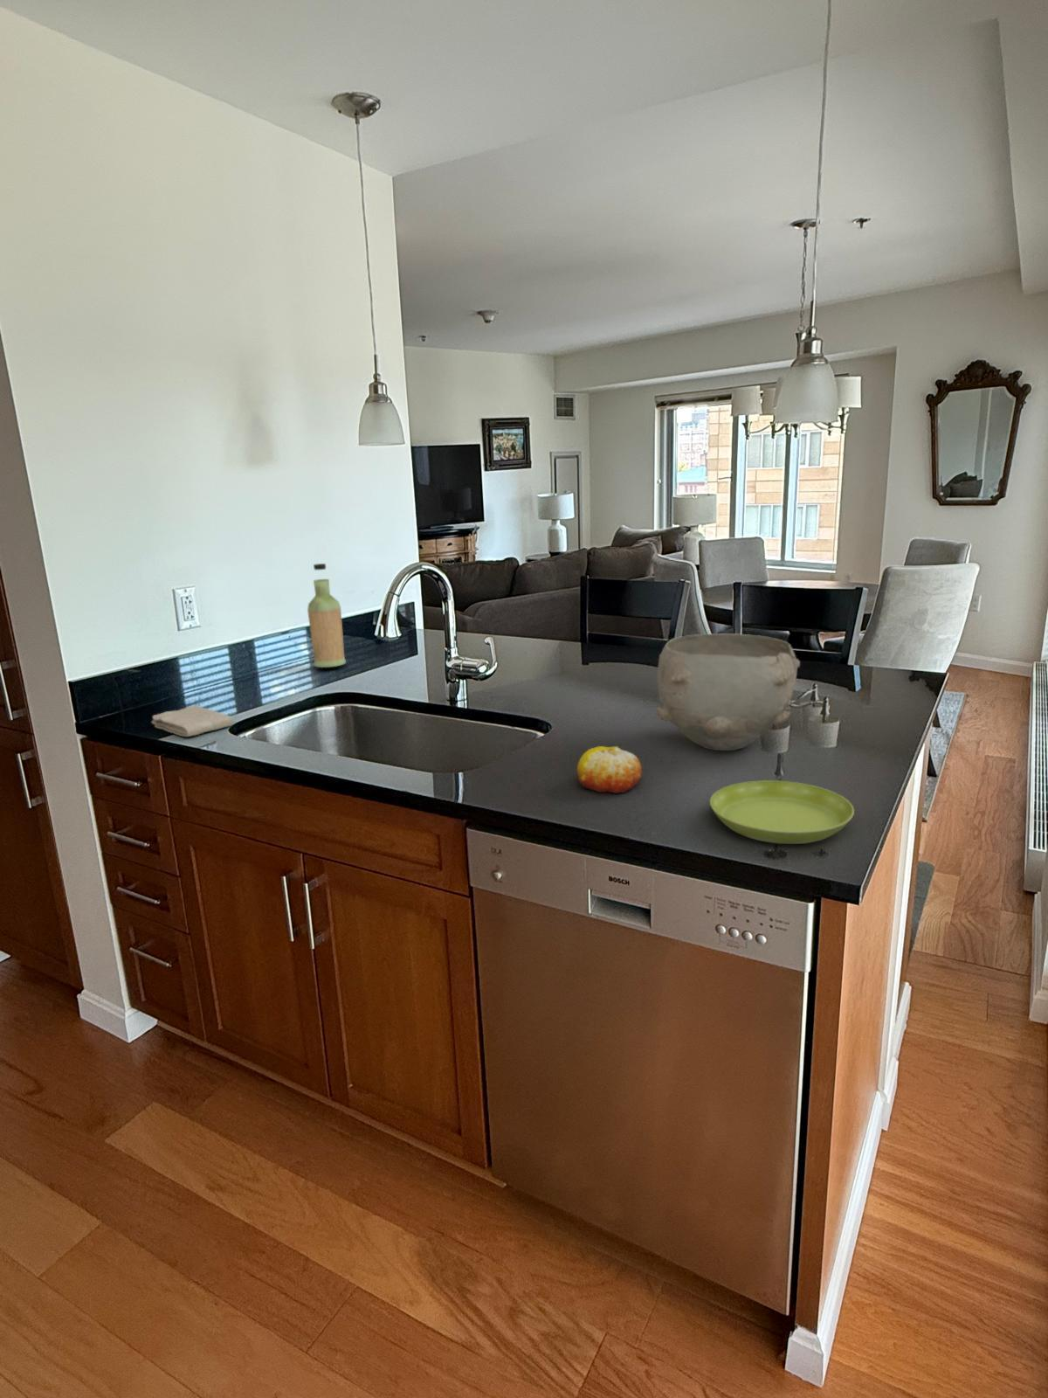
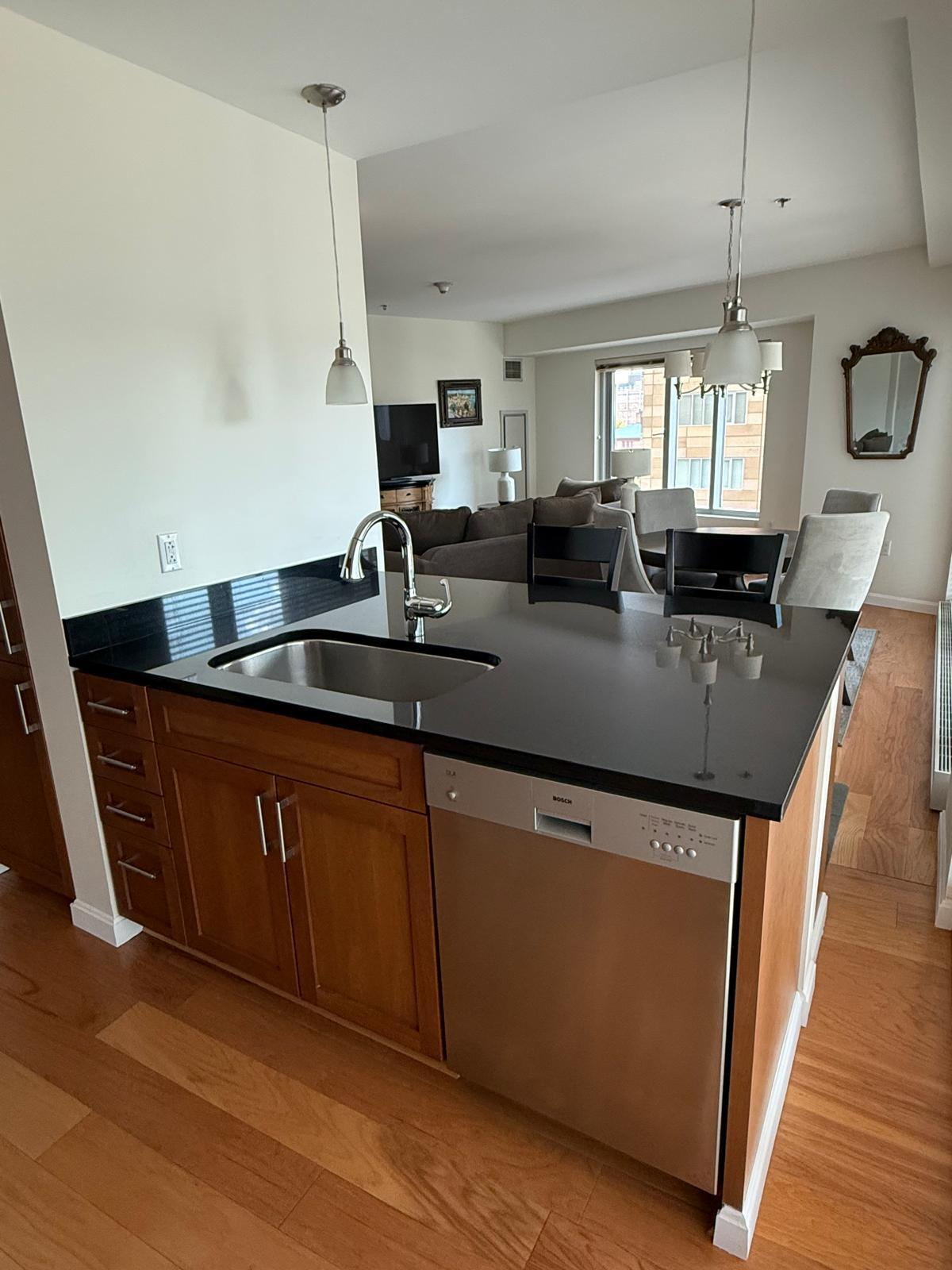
- washcloth [151,706,234,738]
- saucer [709,779,855,845]
- bowl [656,633,800,752]
- fruit [577,745,643,795]
- bottle [306,563,347,668]
